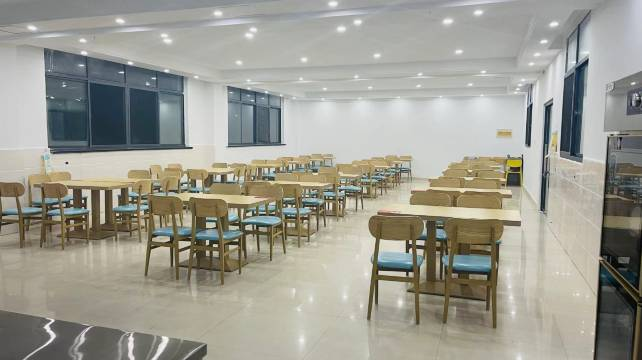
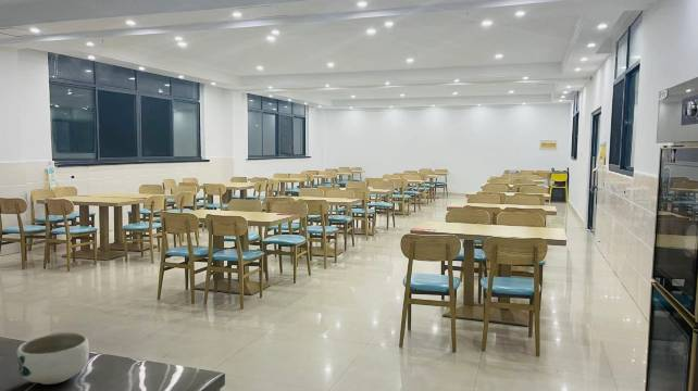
+ bowl [15,331,90,386]
